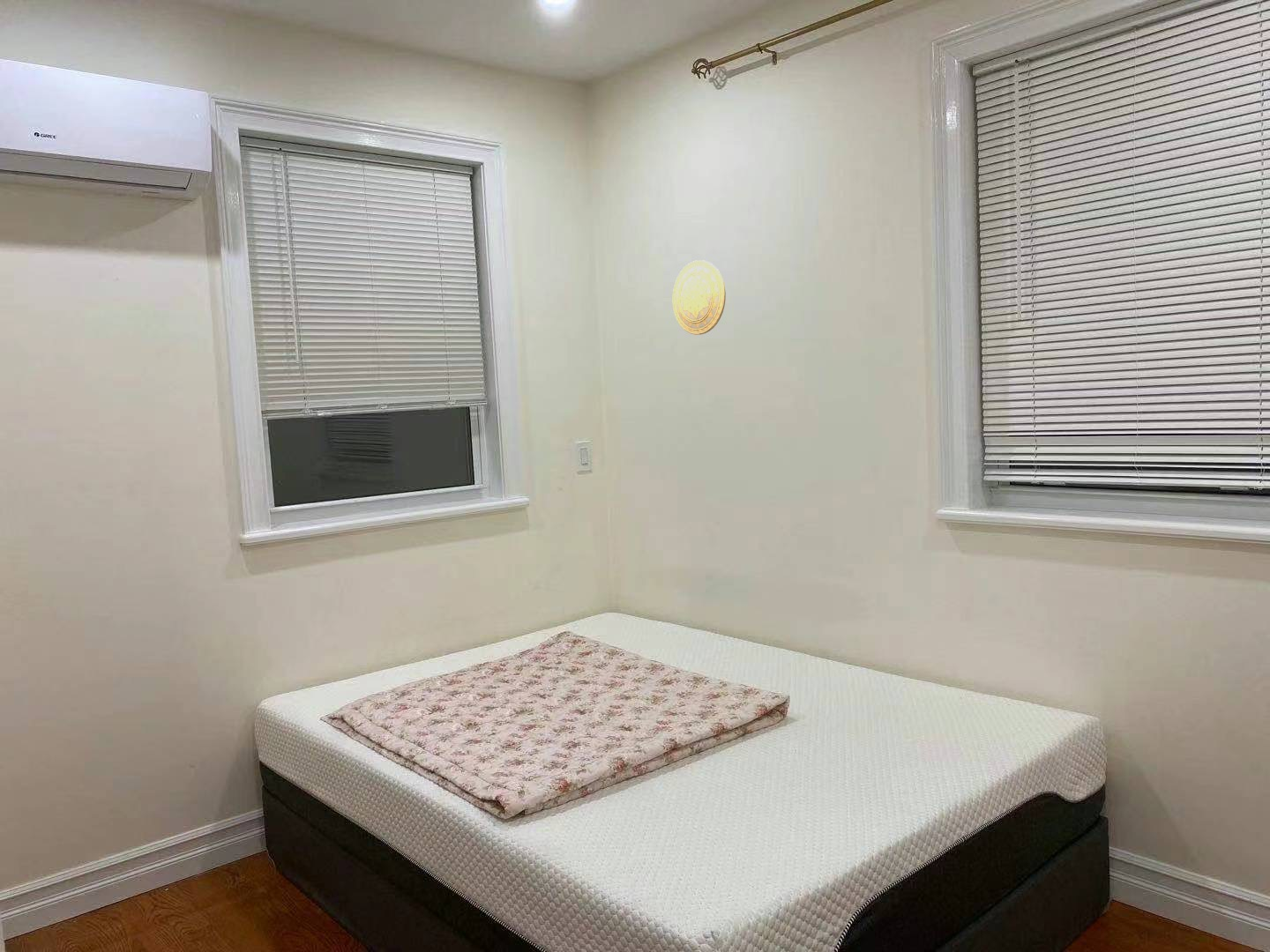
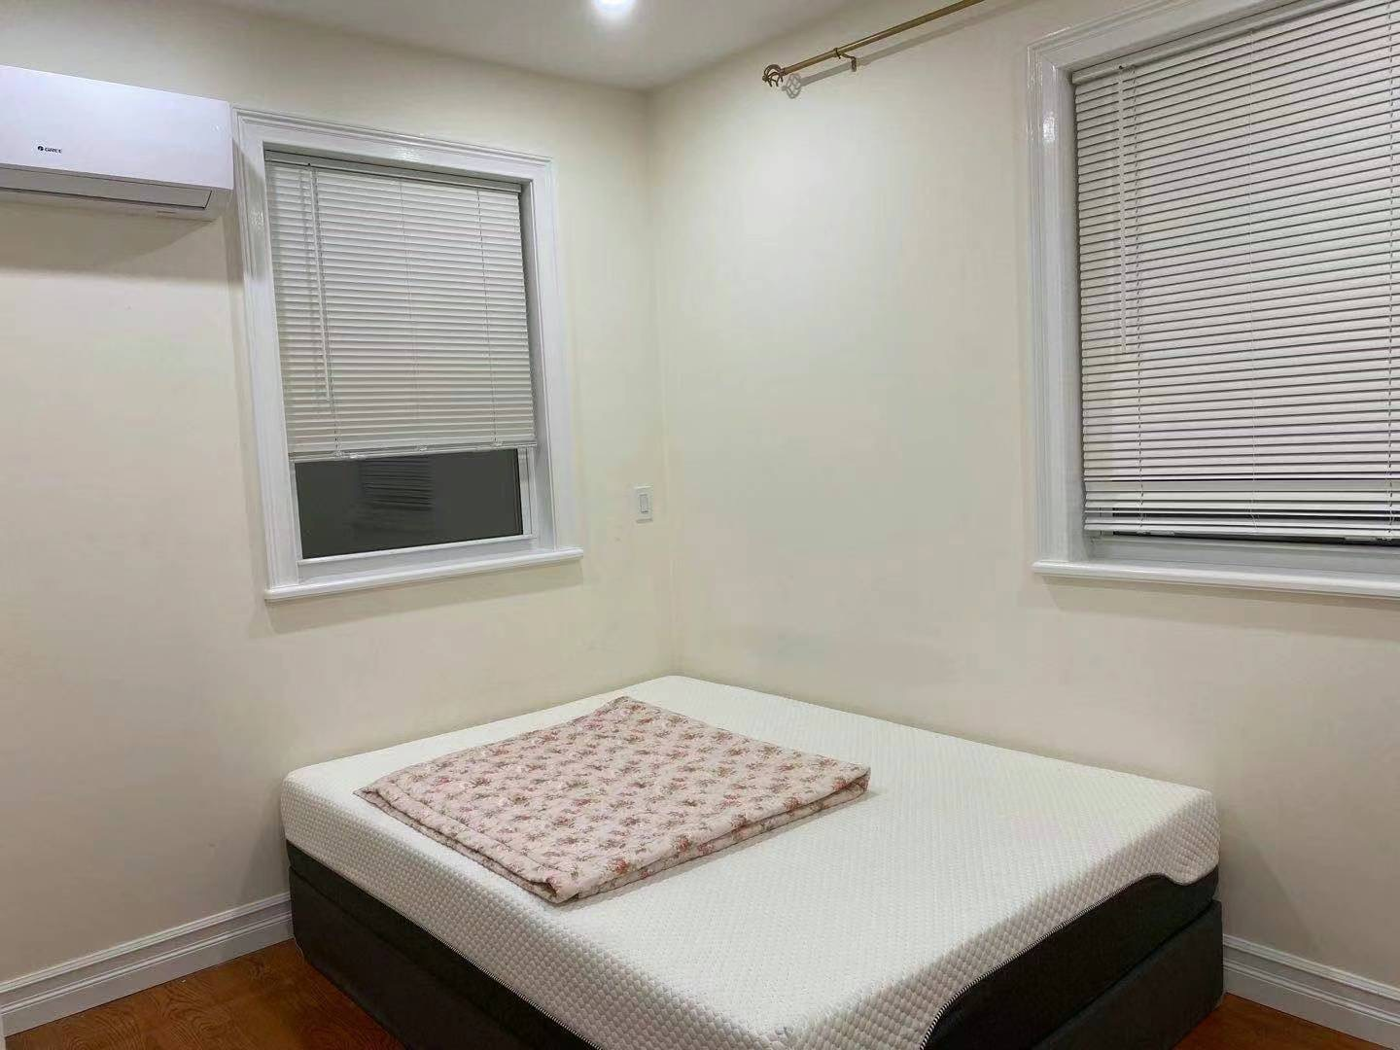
- decorative plate [672,259,727,336]
